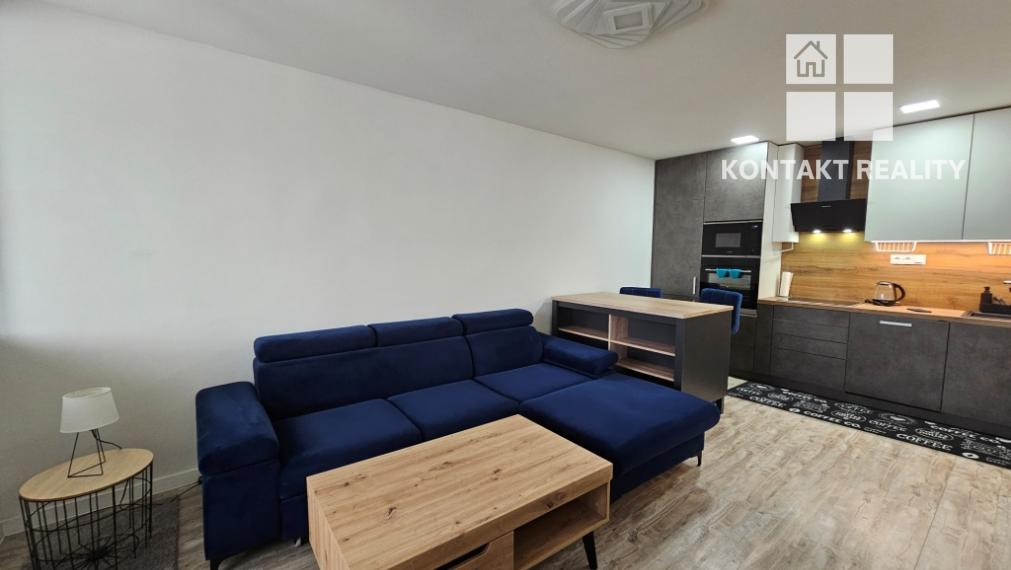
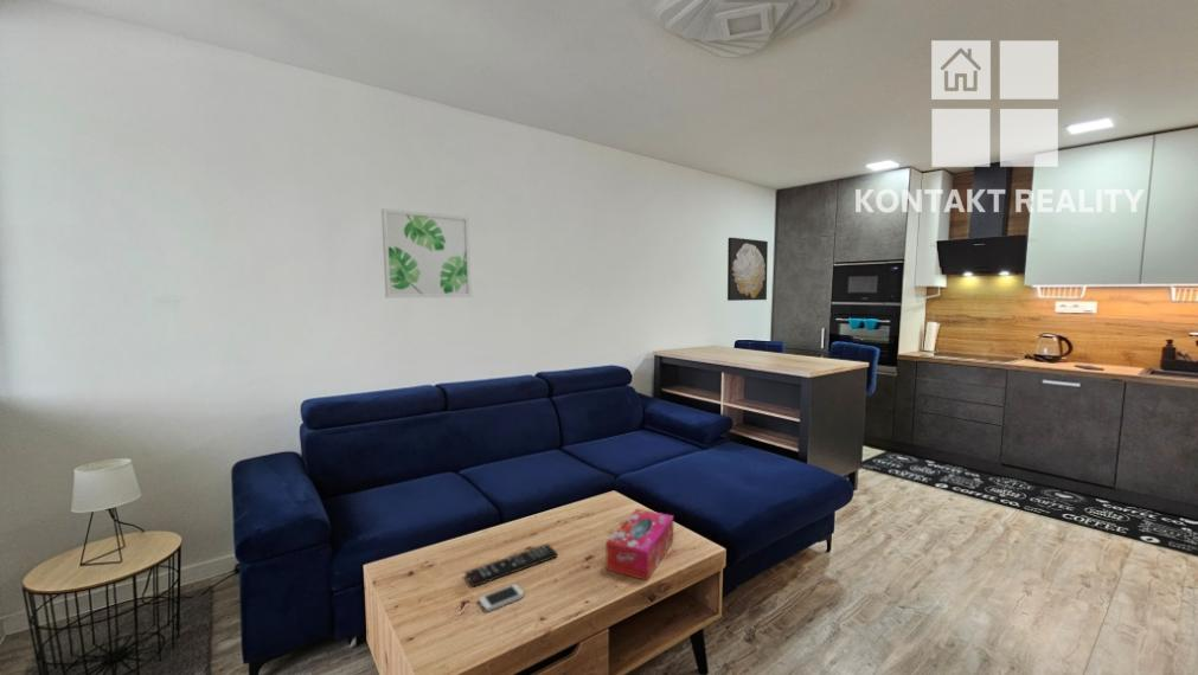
+ smartphone [478,583,525,612]
+ tissue box [604,508,674,581]
+ wall art [380,207,473,298]
+ remote control [465,544,558,589]
+ wall art [726,237,769,302]
